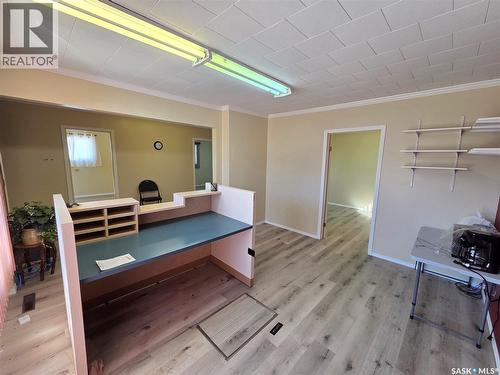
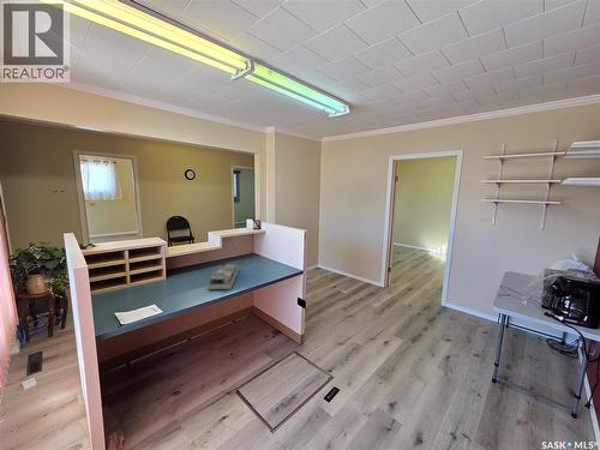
+ desk organizer [206,263,240,290]
